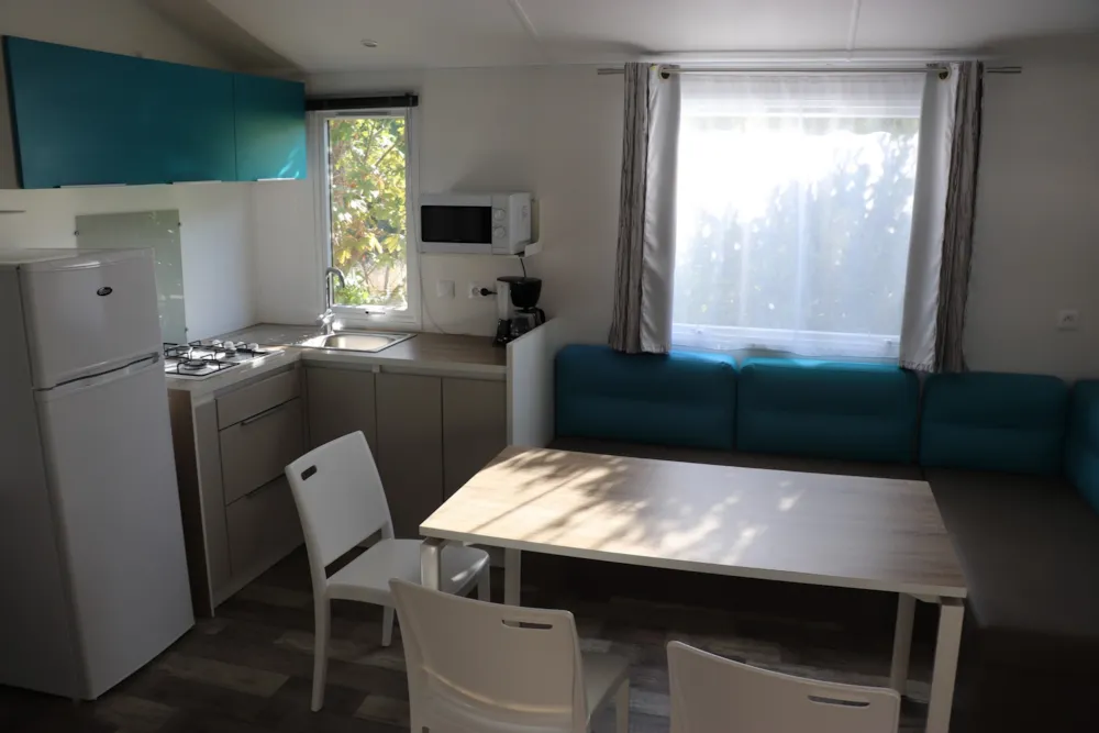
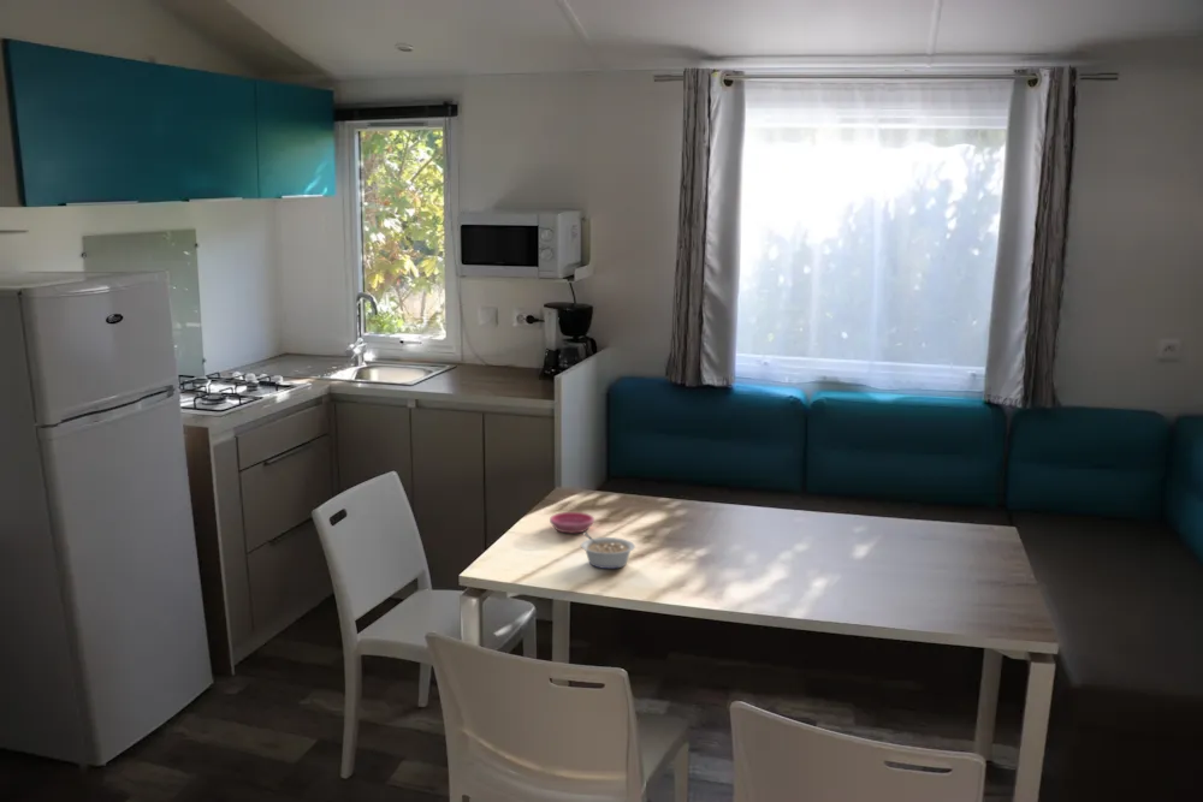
+ legume [580,531,636,570]
+ saucer [549,511,595,534]
